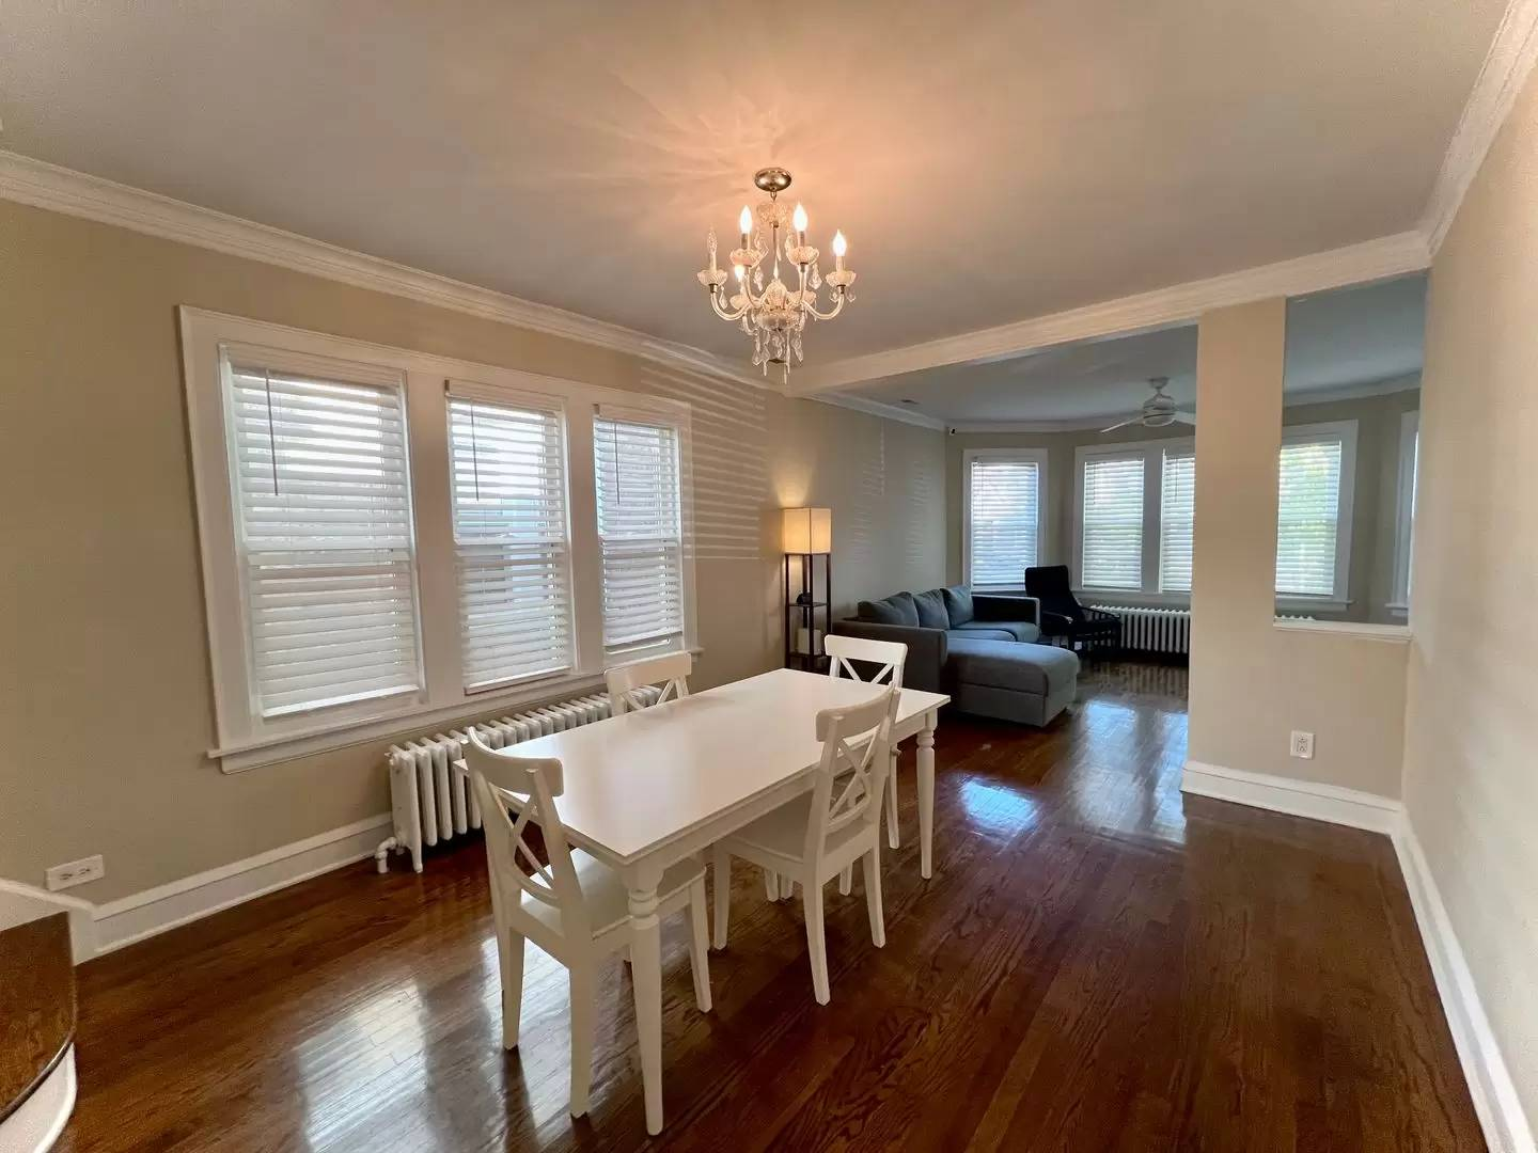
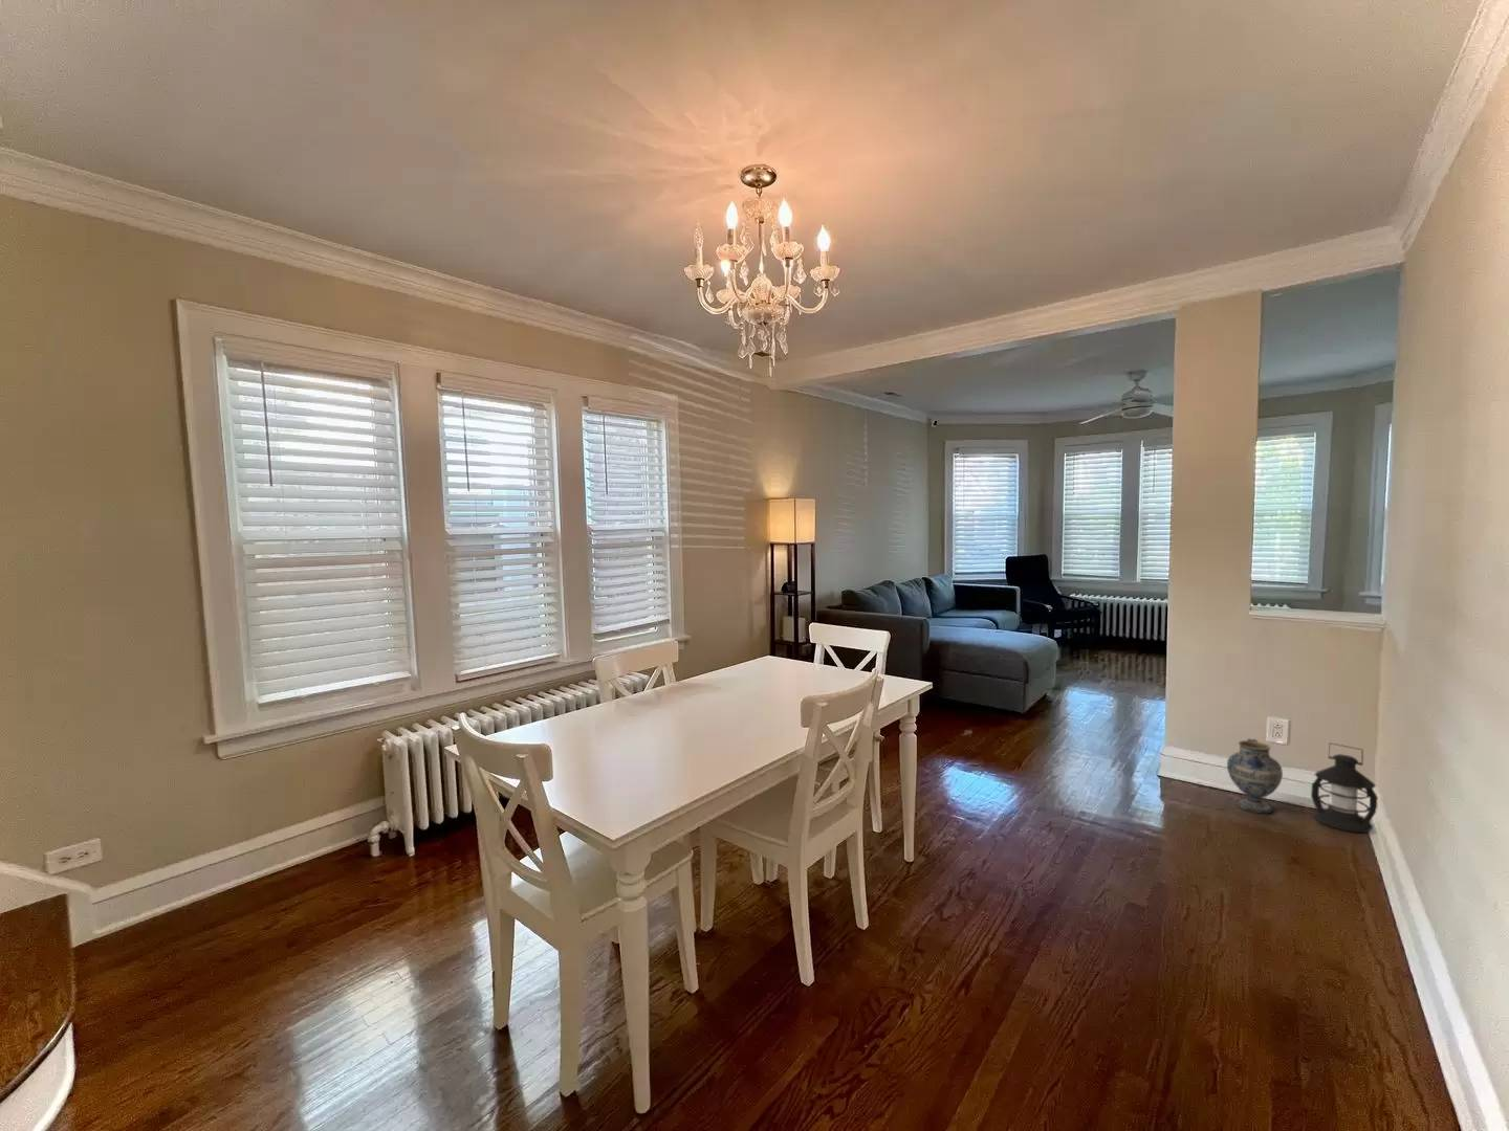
+ ceramic jug [1226,738,1283,814]
+ lantern [1309,741,1379,834]
